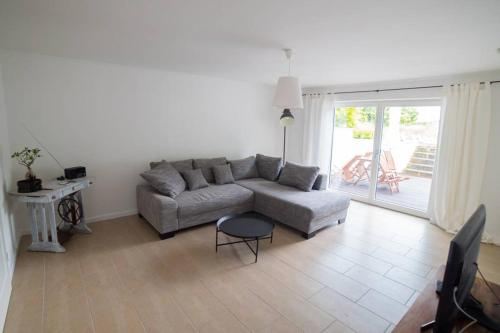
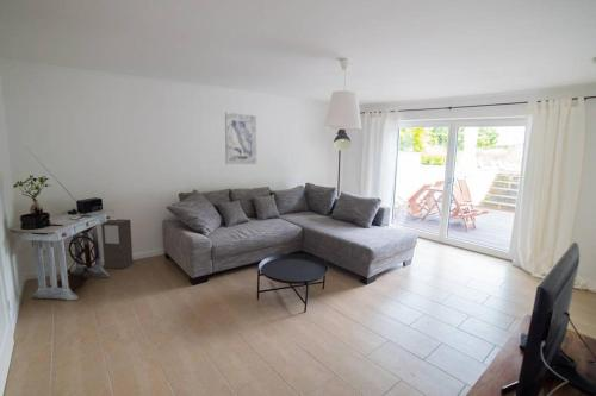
+ cabinet [100,218,134,270]
+ wall art [224,111,257,165]
